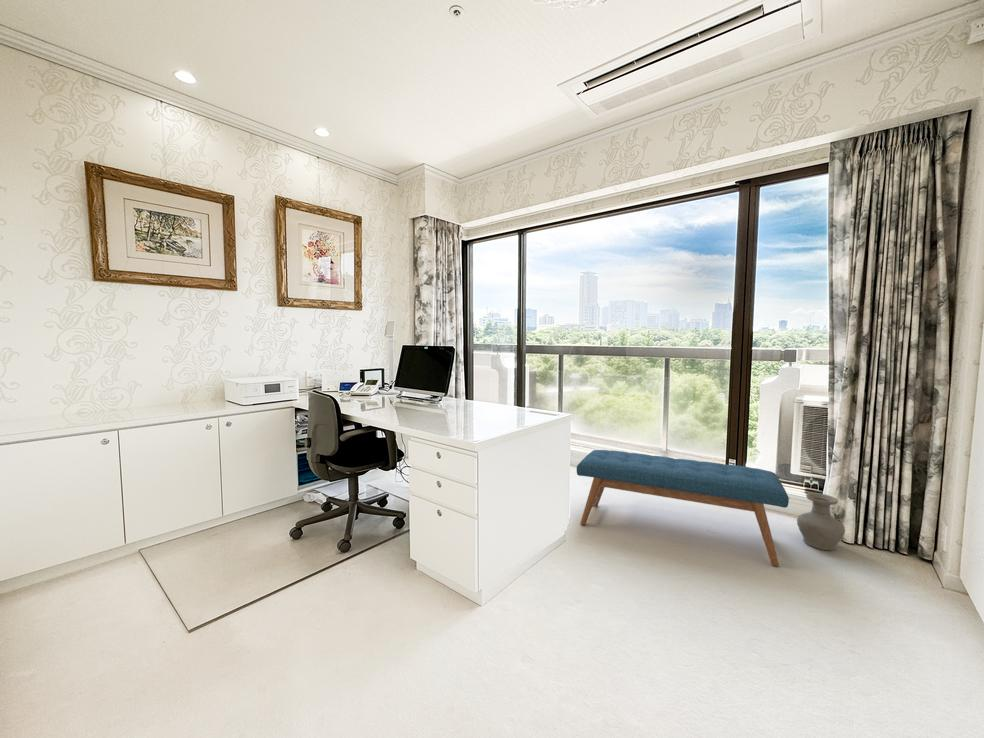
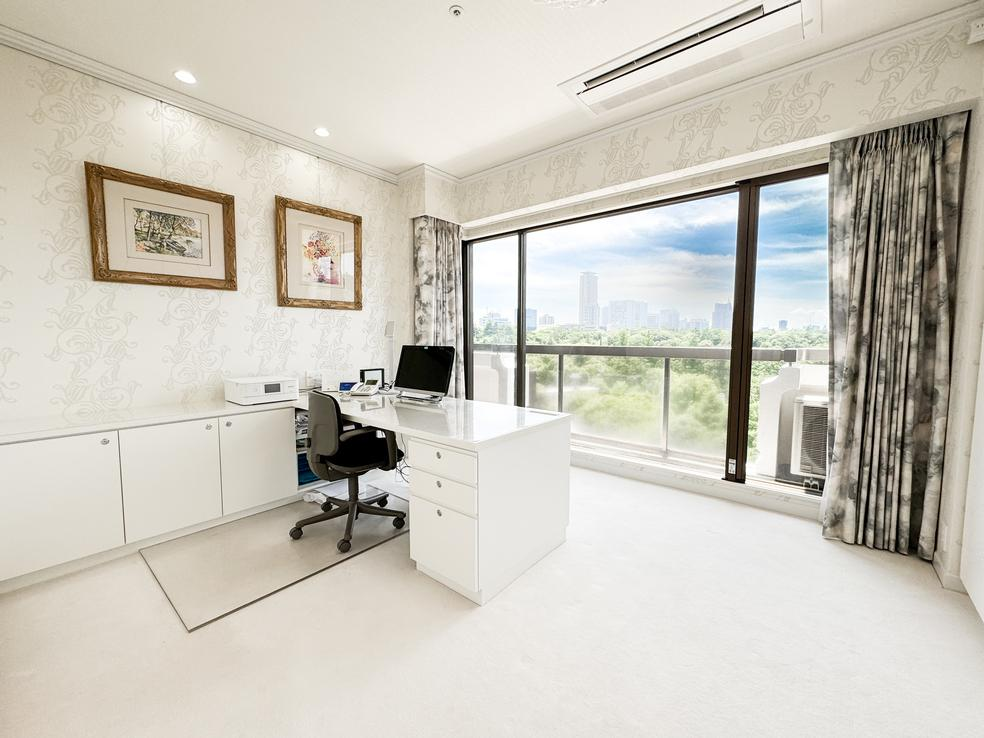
- bench [576,449,790,567]
- vase [796,492,846,551]
